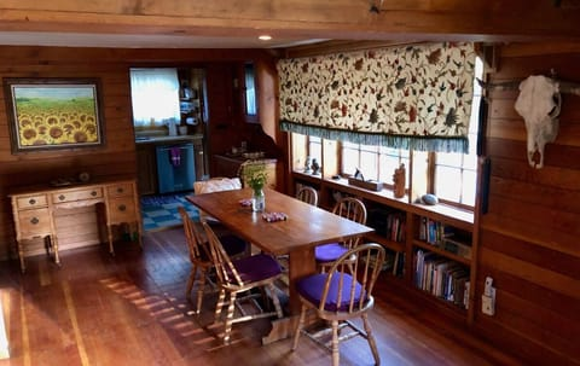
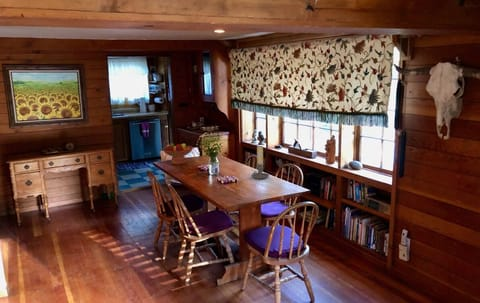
+ candle holder [251,145,270,180]
+ fruit bowl [161,142,194,165]
